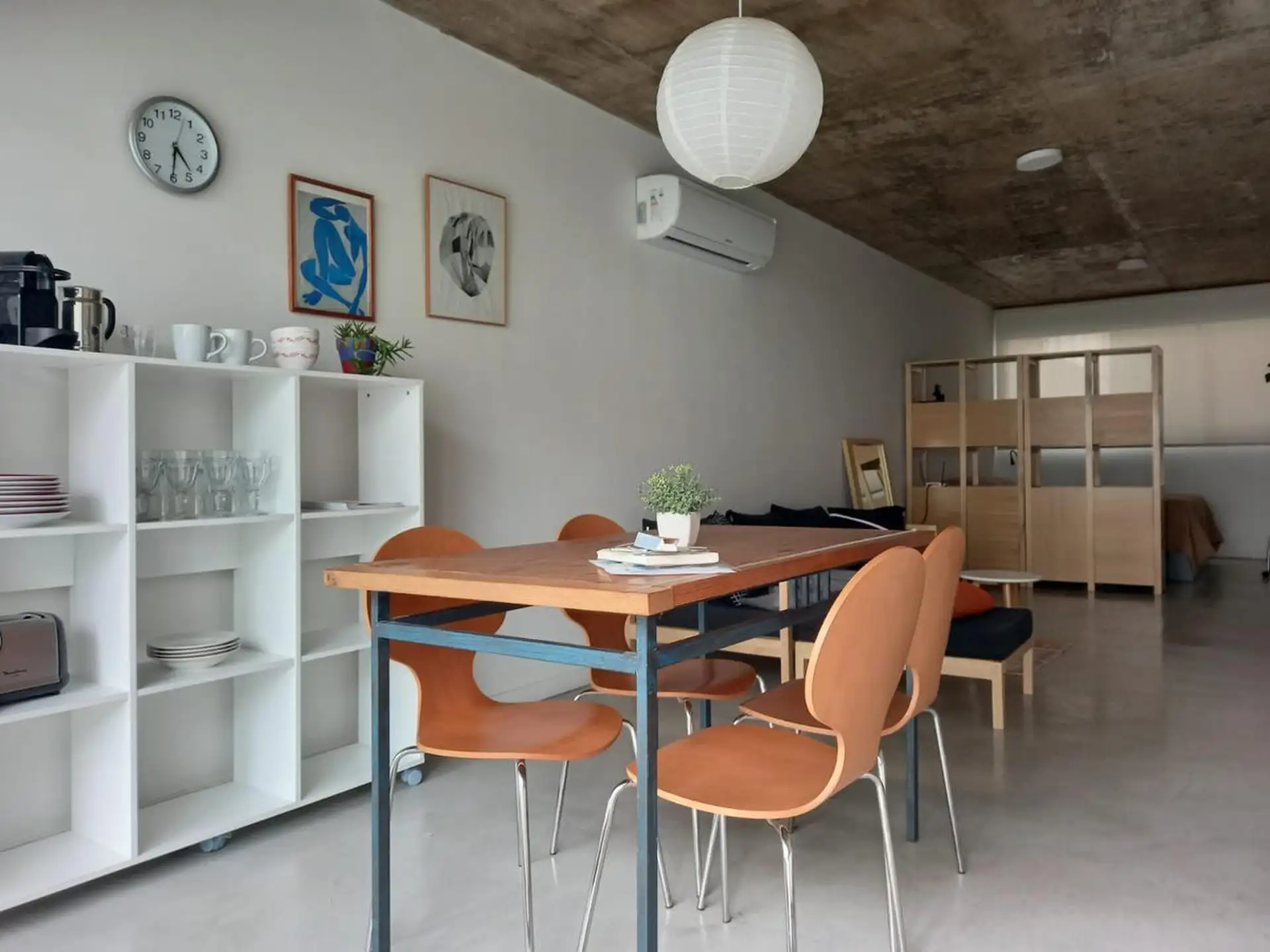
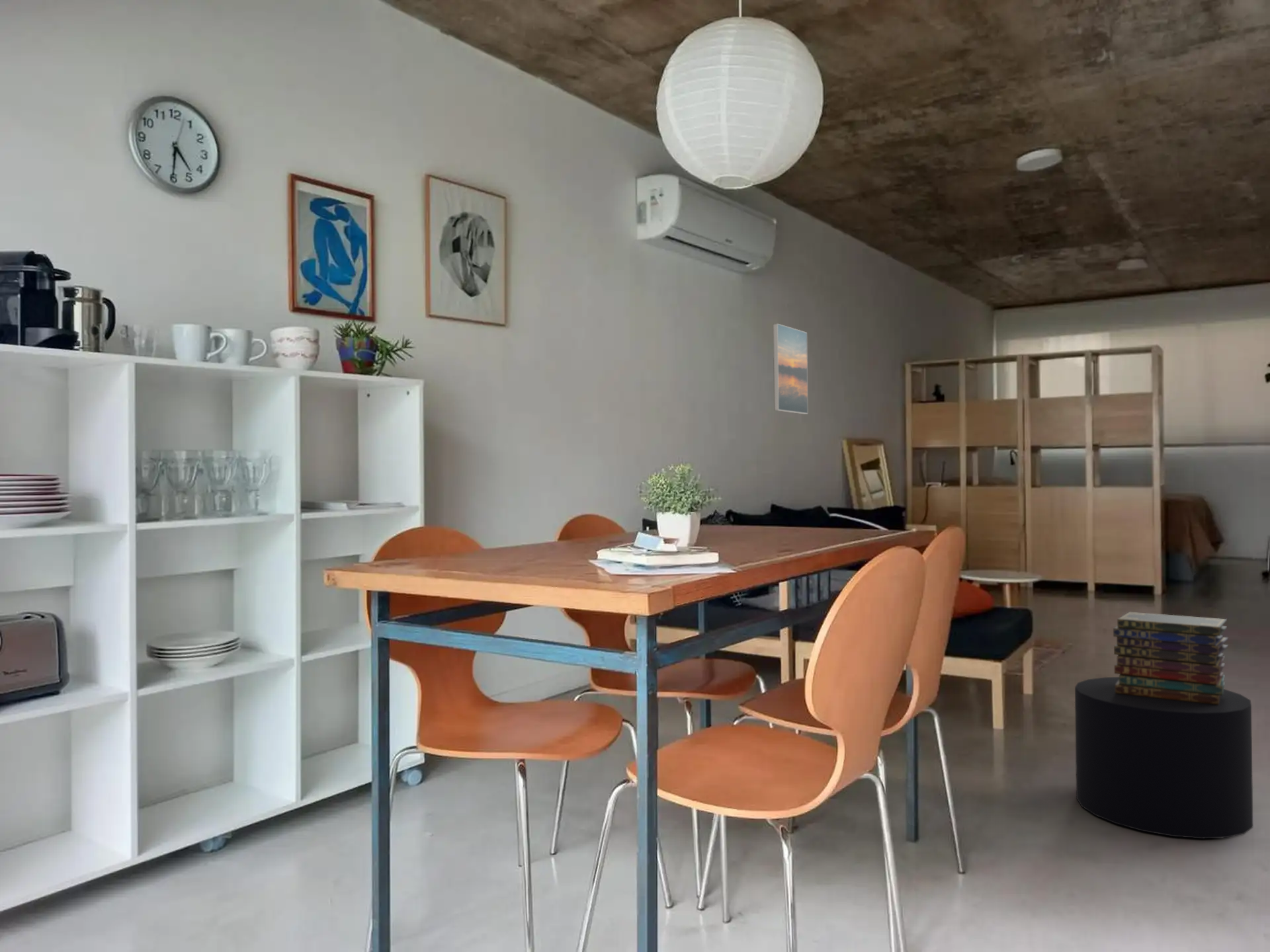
+ book stack [1113,612,1229,705]
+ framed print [773,323,808,415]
+ stool [1074,676,1253,840]
